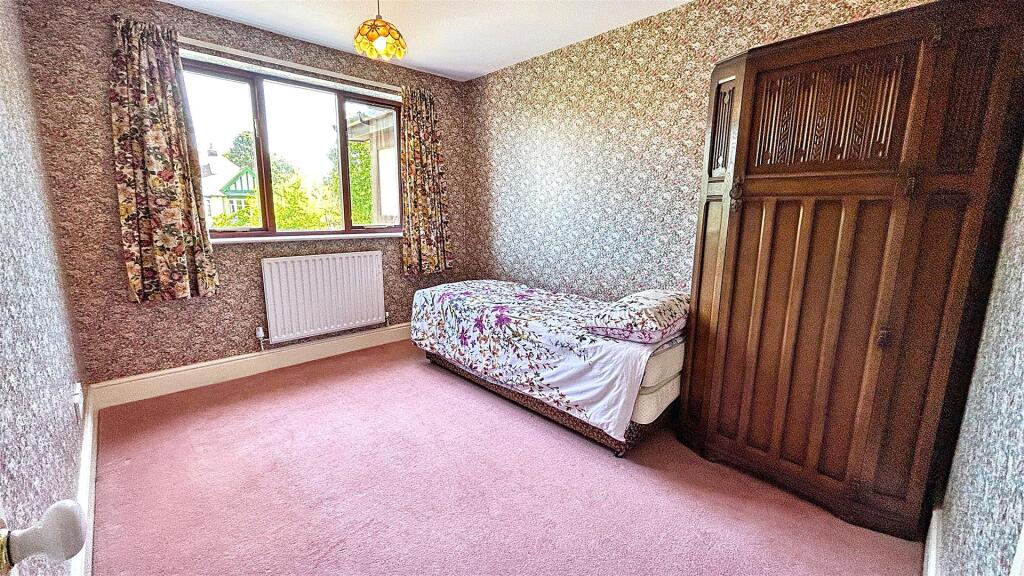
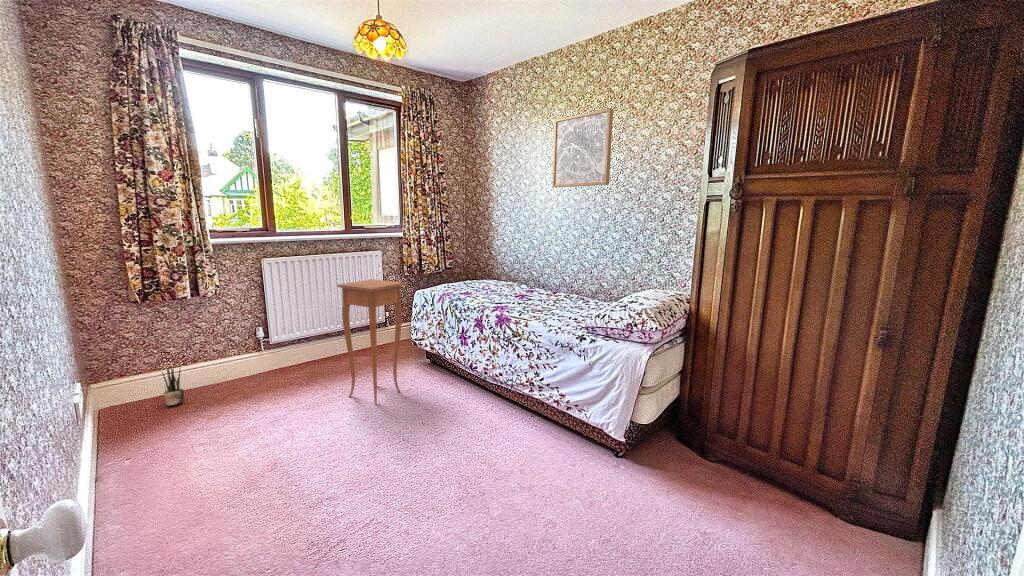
+ potted plant [161,365,185,406]
+ side table [336,278,406,405]
+ wall art [551,107,614,189]
